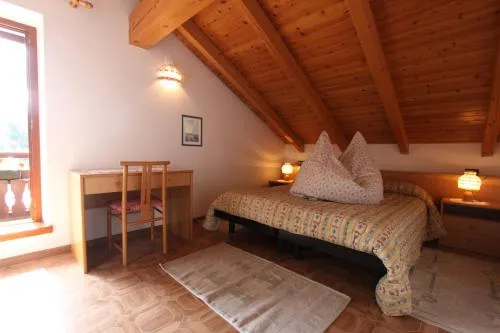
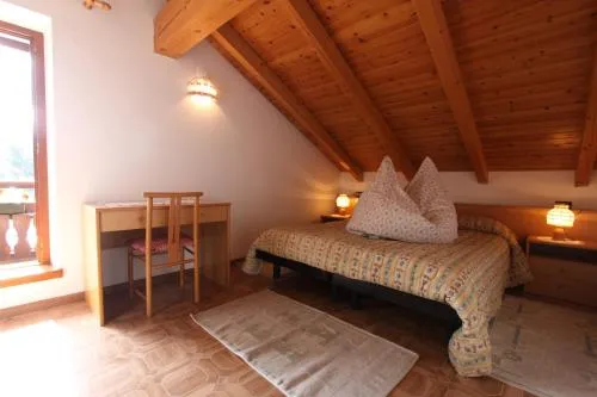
- wall art [180,113,203,148]
